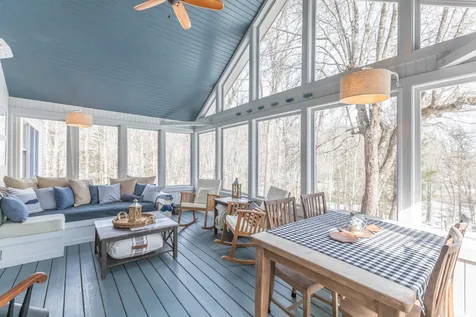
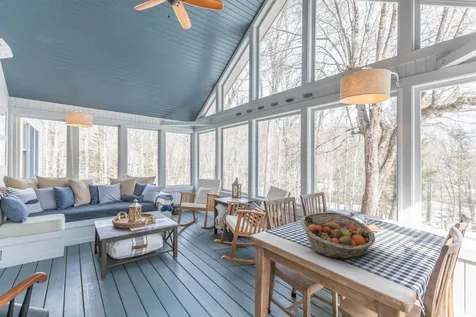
+ fruit basket [300,211,376,260]
